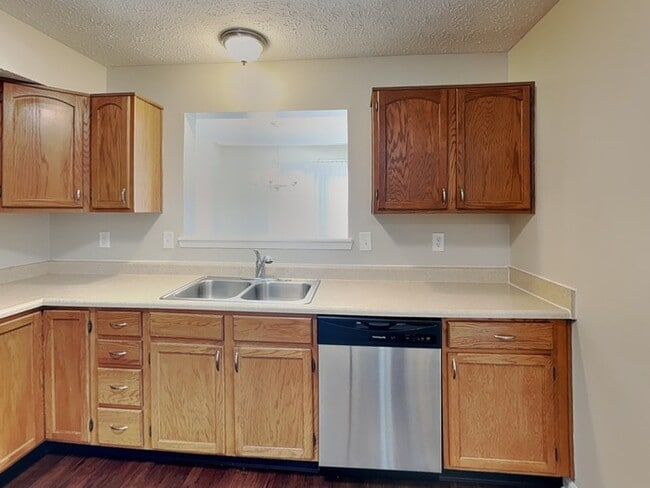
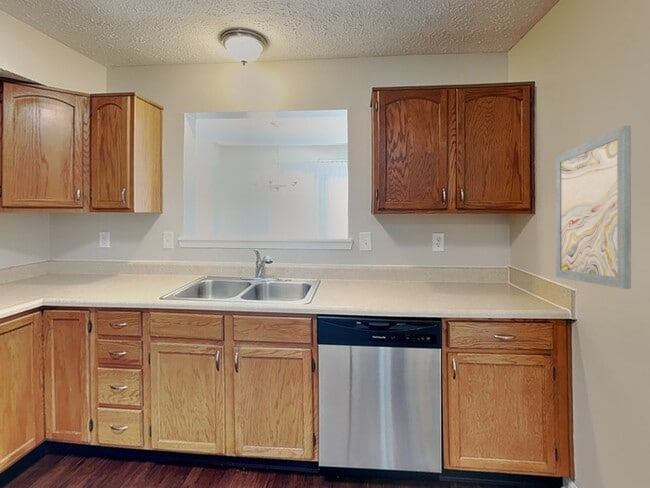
+ wall art [555,124,632,290]
